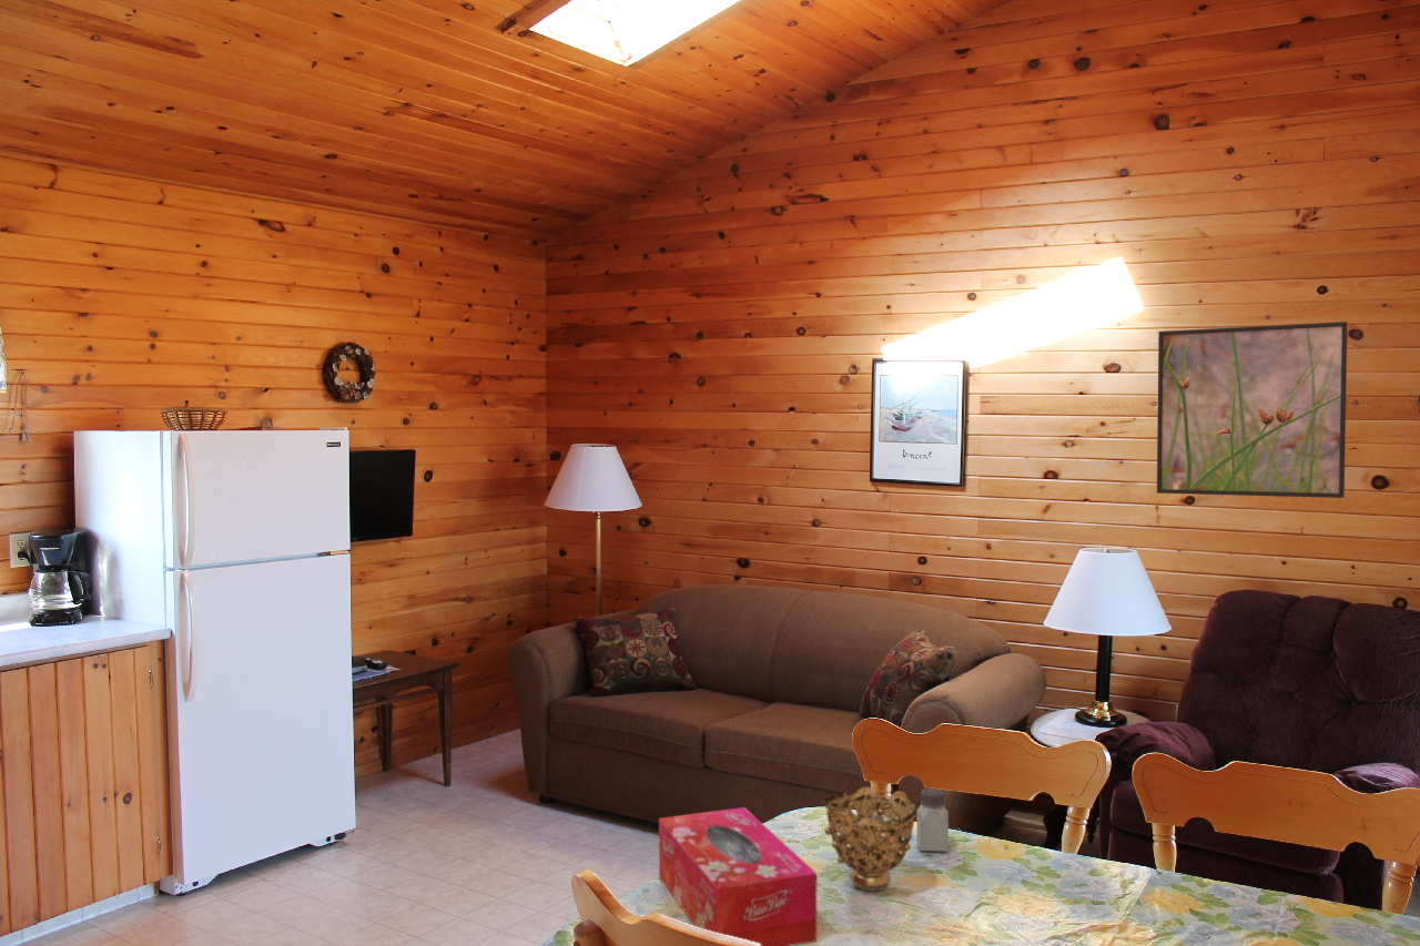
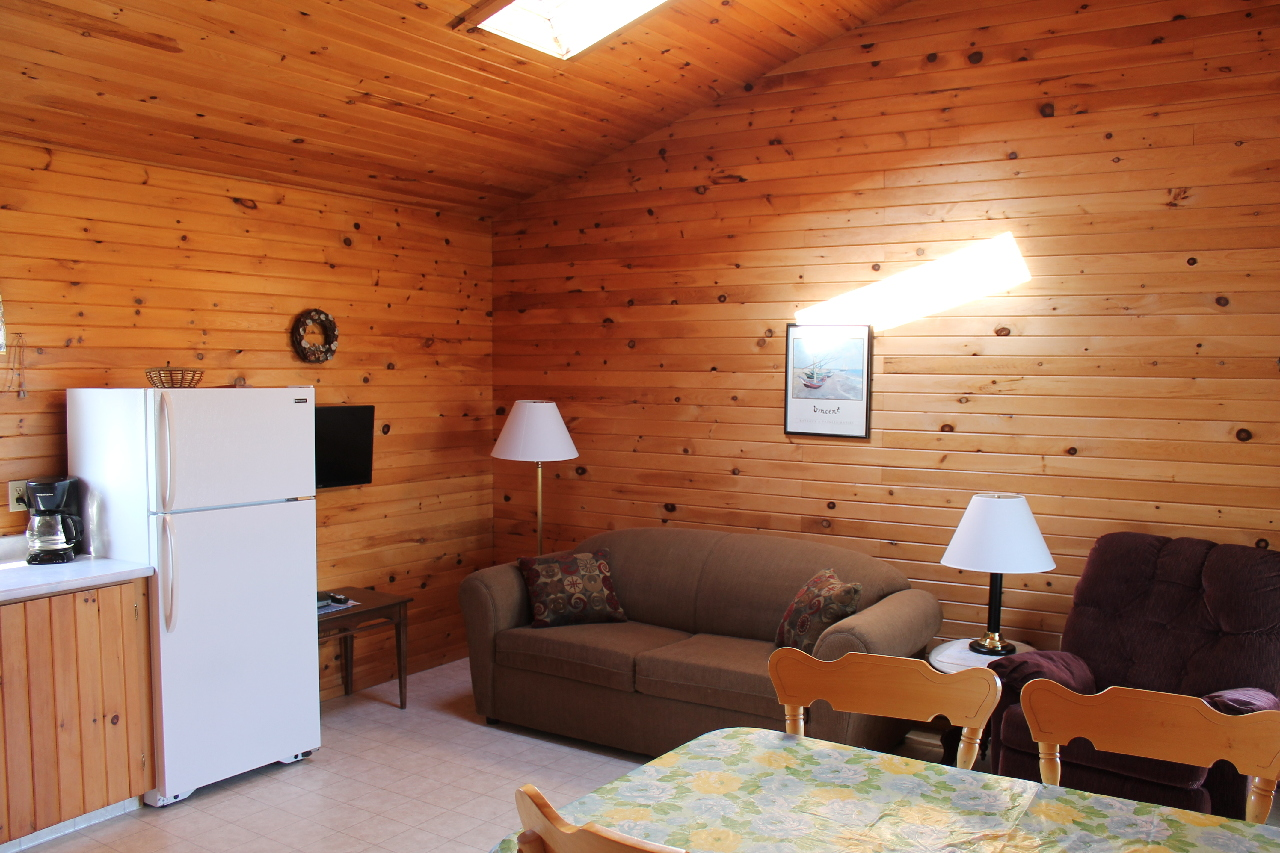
- decorative bowl [823,785,917,892]
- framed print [1156,321,1349,499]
- saltshaker [916,787,950,853]
- tissue box [658,806,818,946]
